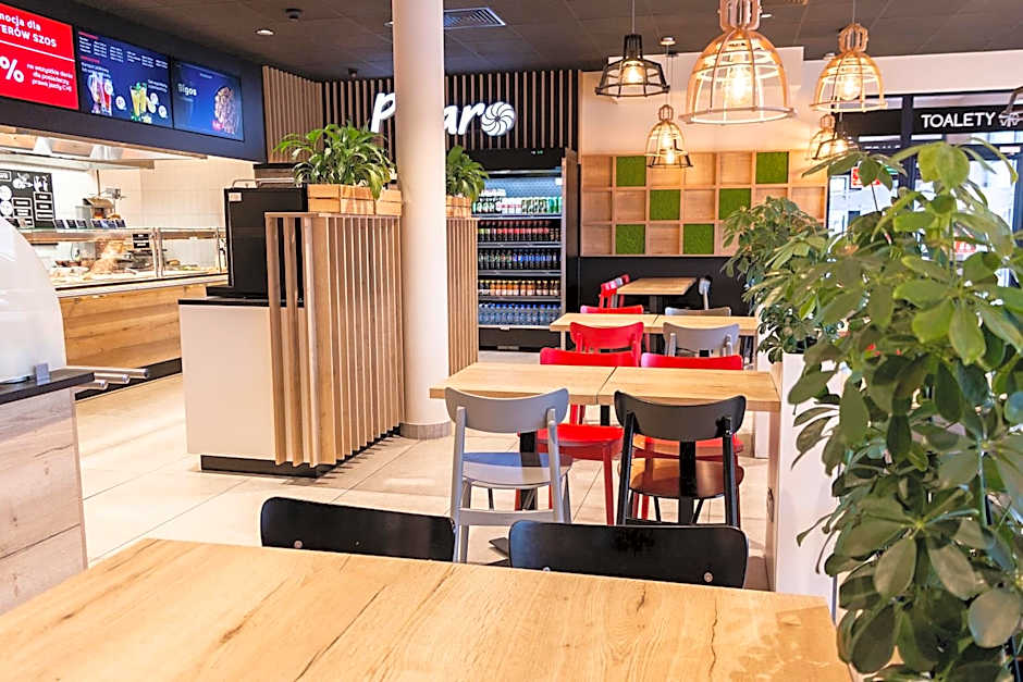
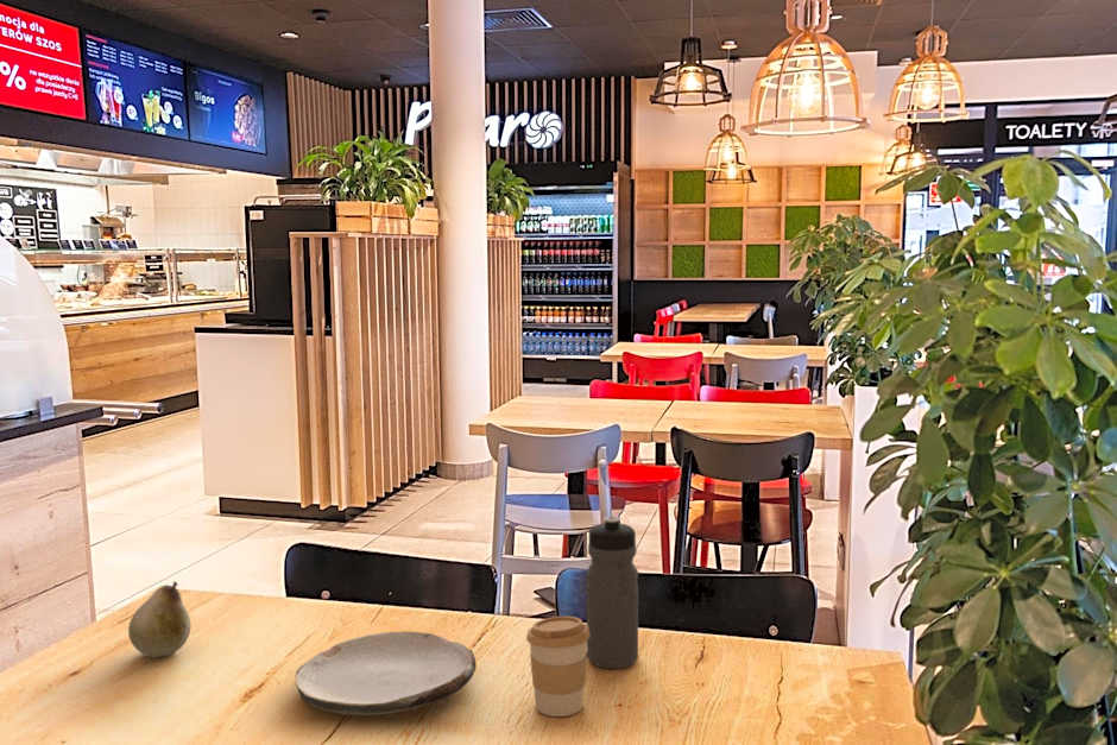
+ coffee cup [525,615,591,718]
+ plate [294,630,478,716]
+ water bottle [585,516,639,670]
+ fruit [127,580,193,659]
